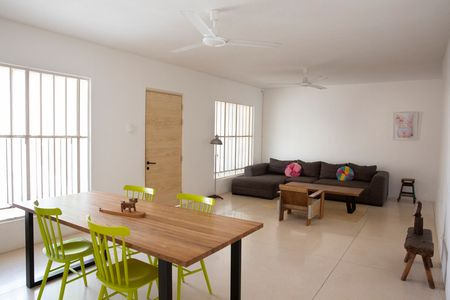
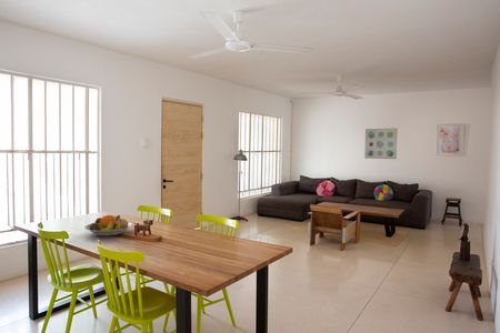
+ fruit bowl [83,214,134,238]
+ wall art [363,128,398,160]
